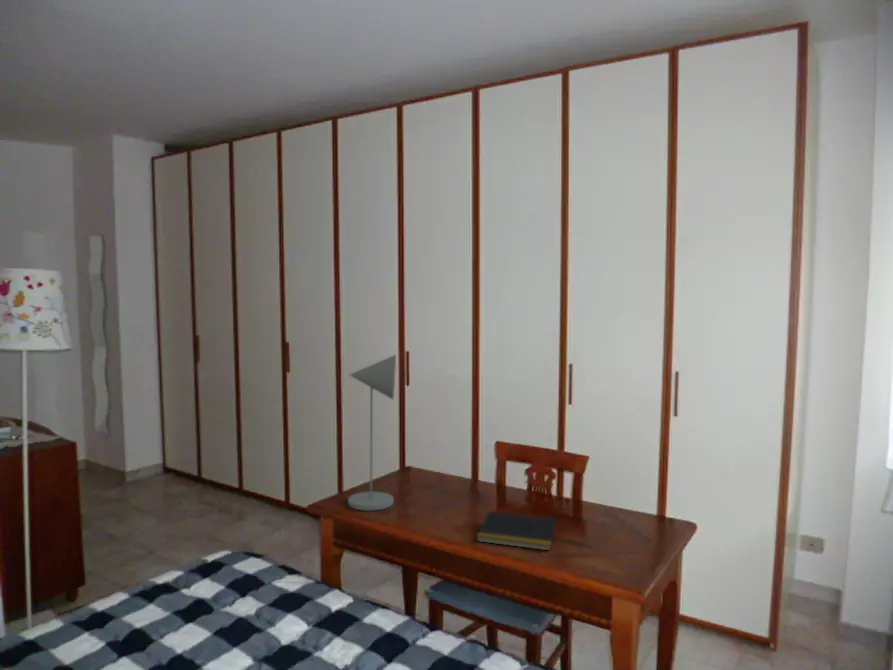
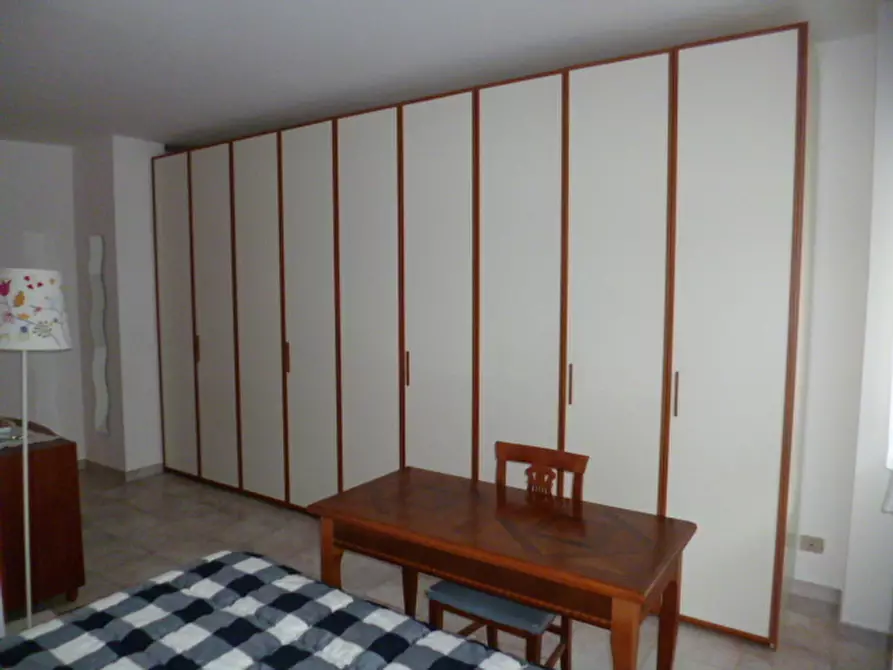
- notepad [476,510,558,552]
- desk lamp [347,354,397,512]
